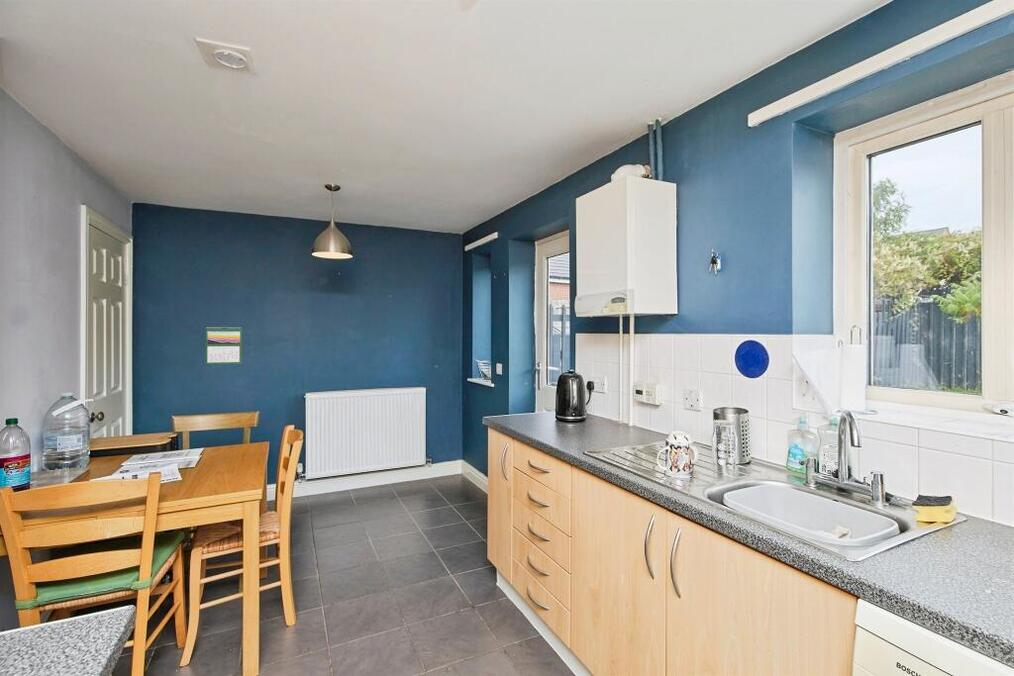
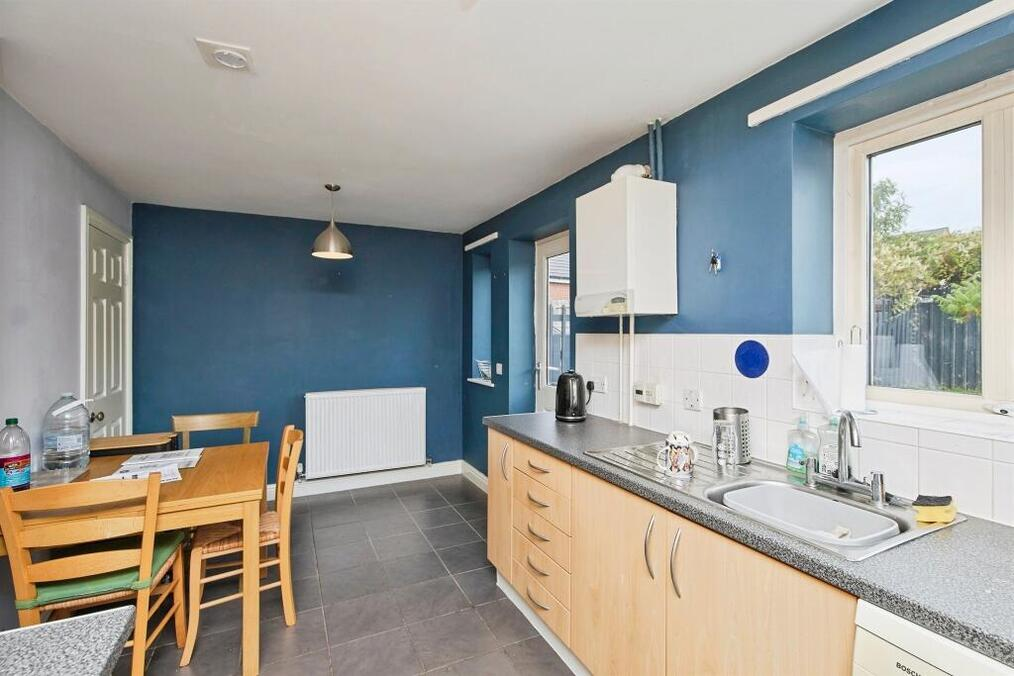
- calendar [205,326,243,365]
